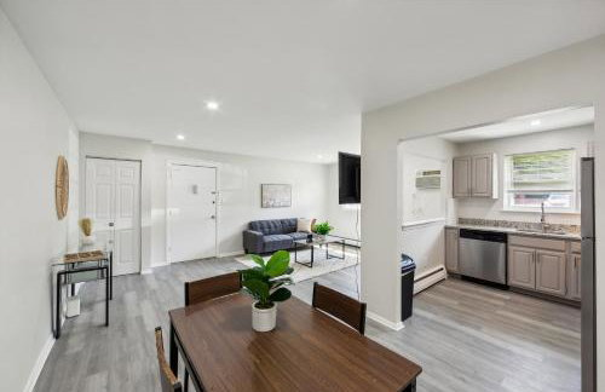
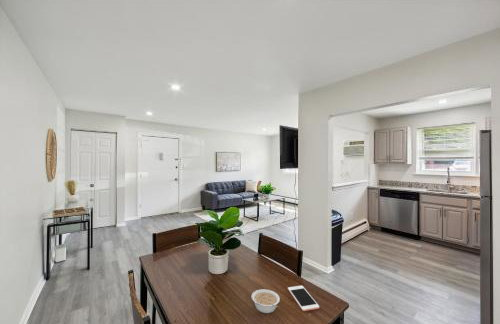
+ cell phone [287,285,320,312]
+ legume [250,288,281,314]
